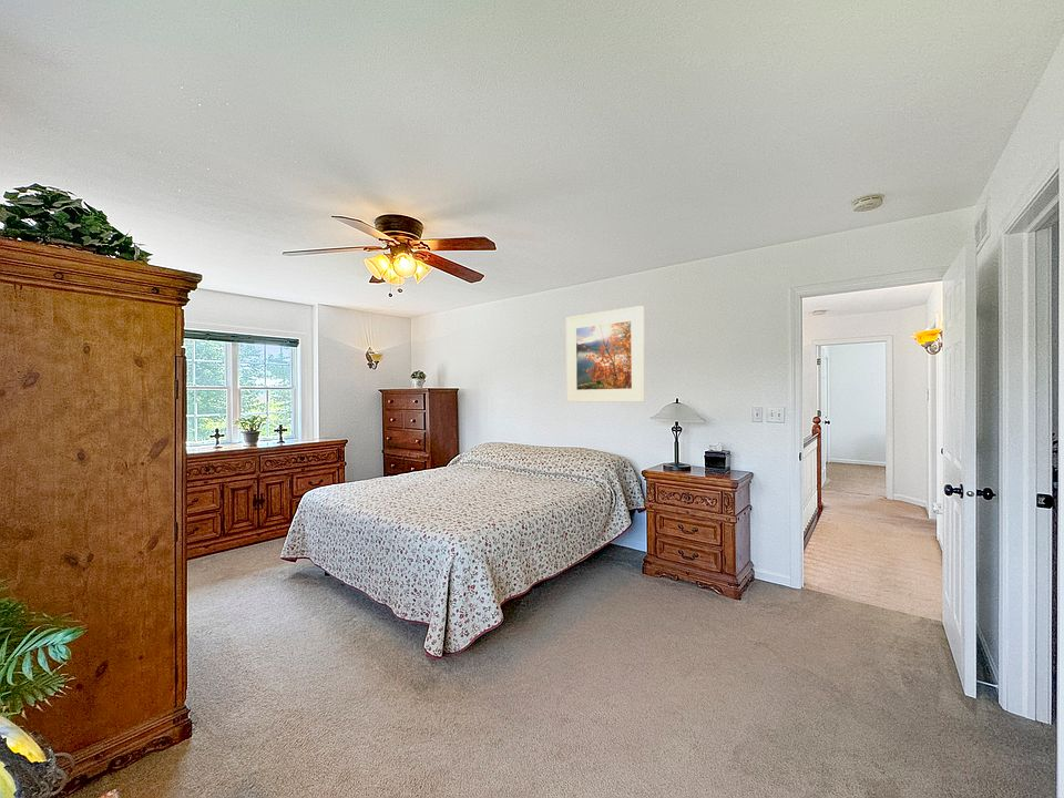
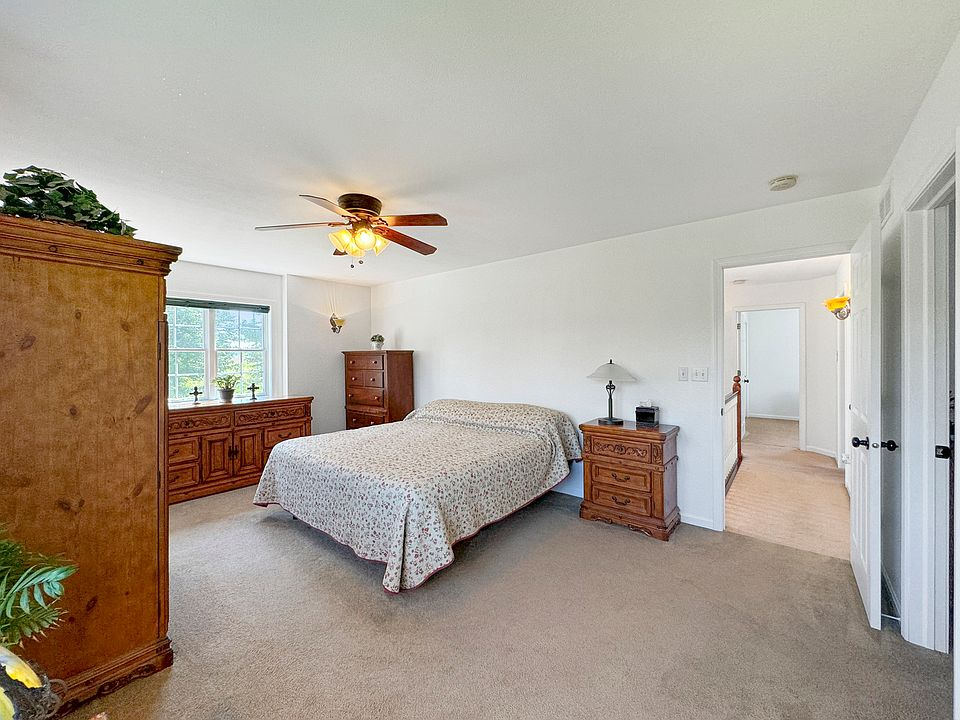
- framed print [565,305,646,403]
